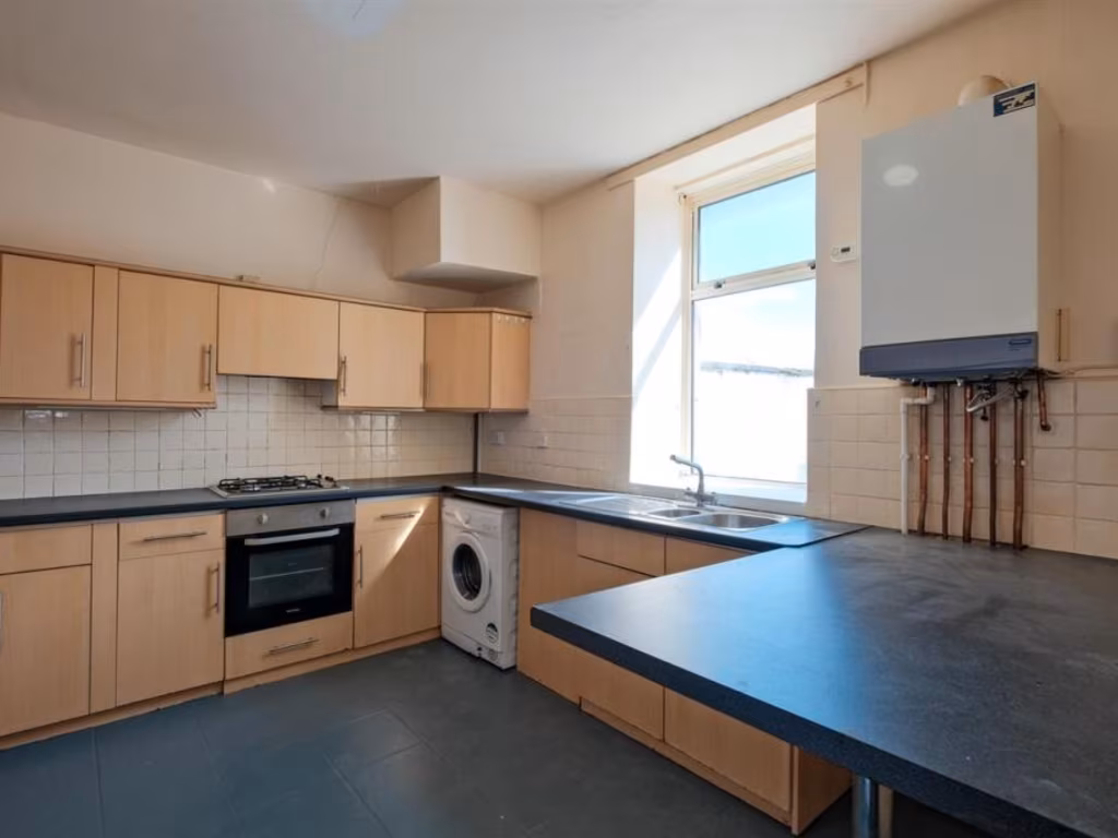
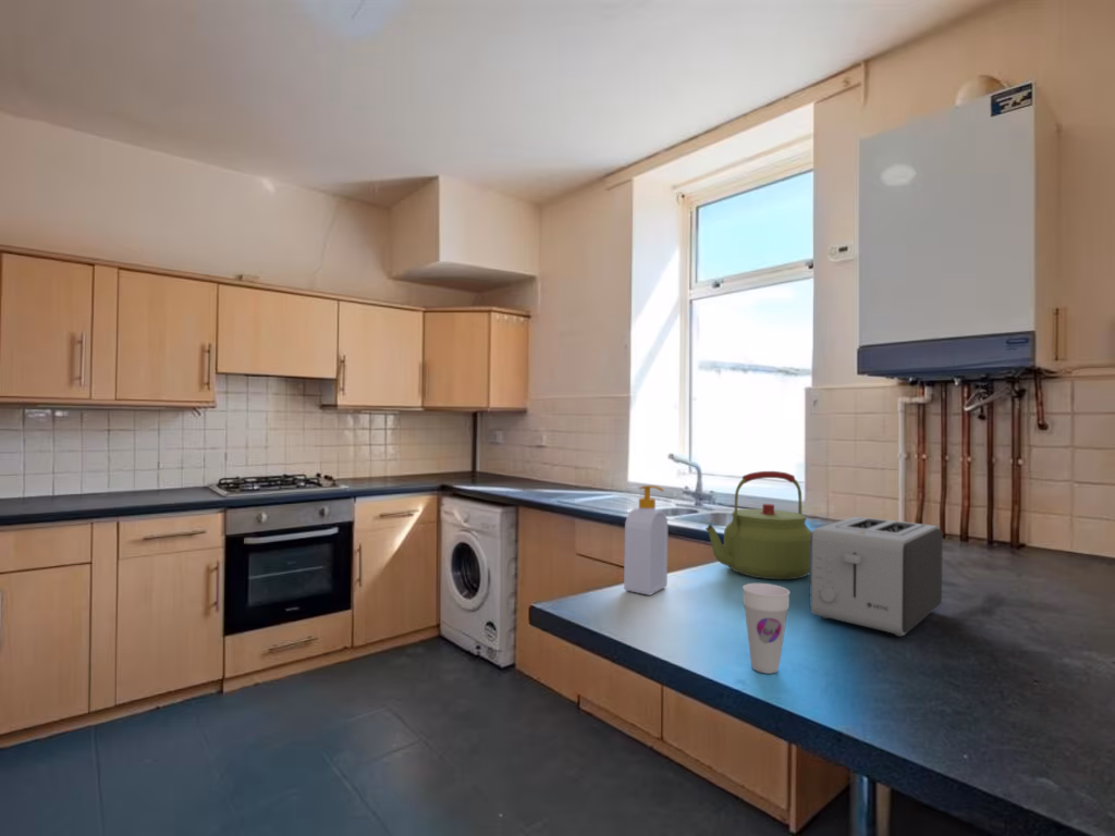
+ toaster [808,515,944,637]
+ kettle [704,470,812,580]
+ soap bottle [623,484,669,597]
+ cup [742,582,792,675]
